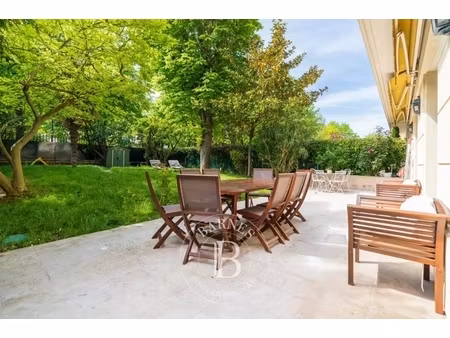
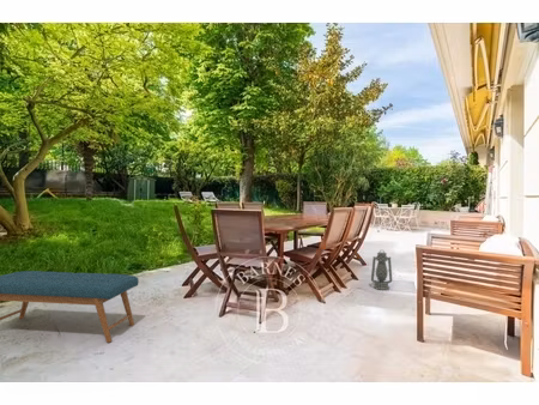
+ bench [0,270,140,344]
+ lantern [370,249,393,291]
